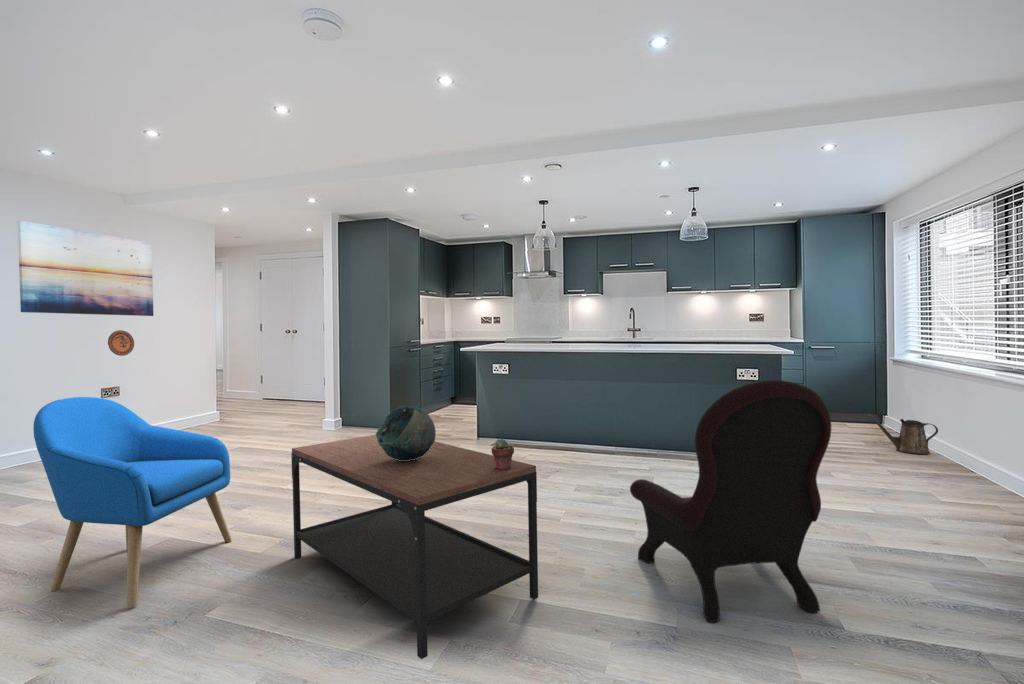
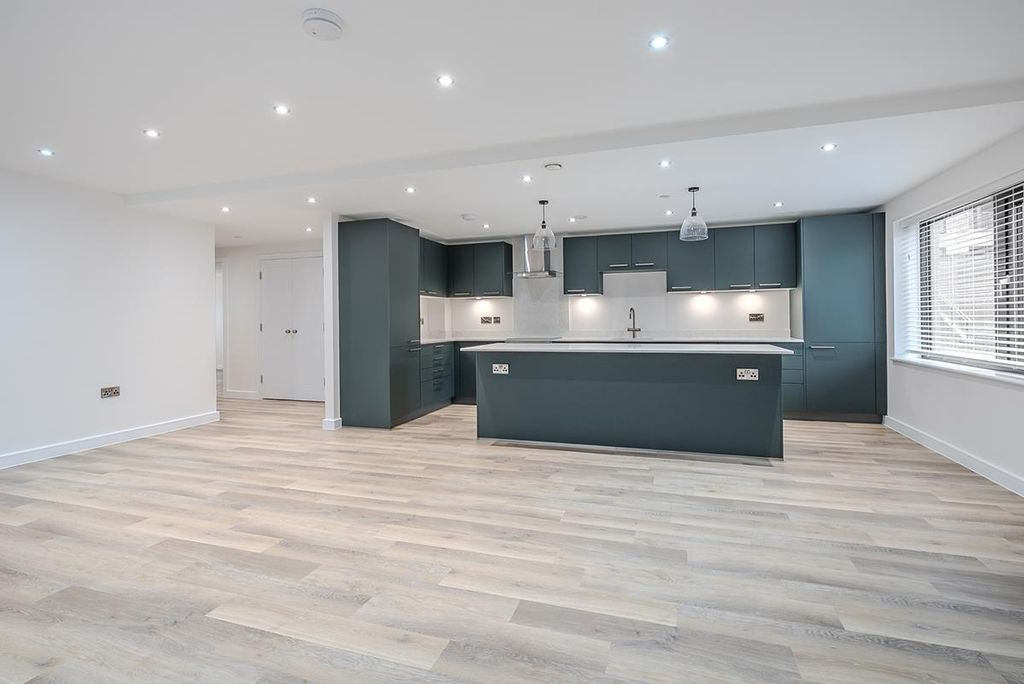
- wall art [17,220,154,317]
- armchair [629,379,832,623]
- potted succulent [490,438,515,470]
- decorative plate [107,329,135,357]
- decorative bowl [374,404,437,461]
- watering can [867,414,939,455]
- coffee table [290,434,539,660]
- armchair [32,396,233,608]
